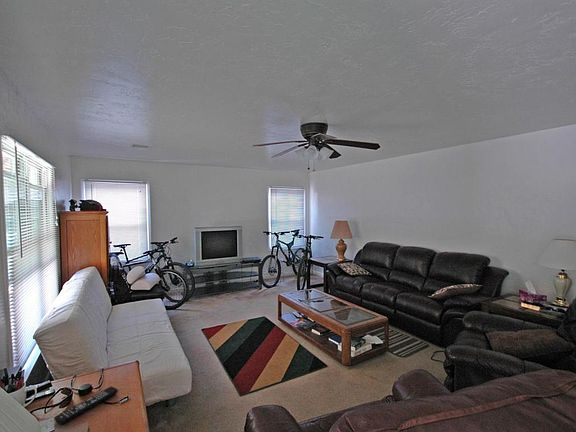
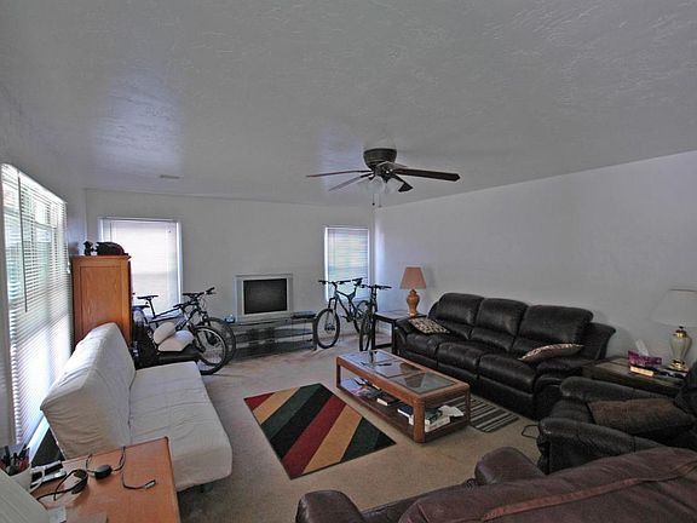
- remote control [54,386,119,426]
